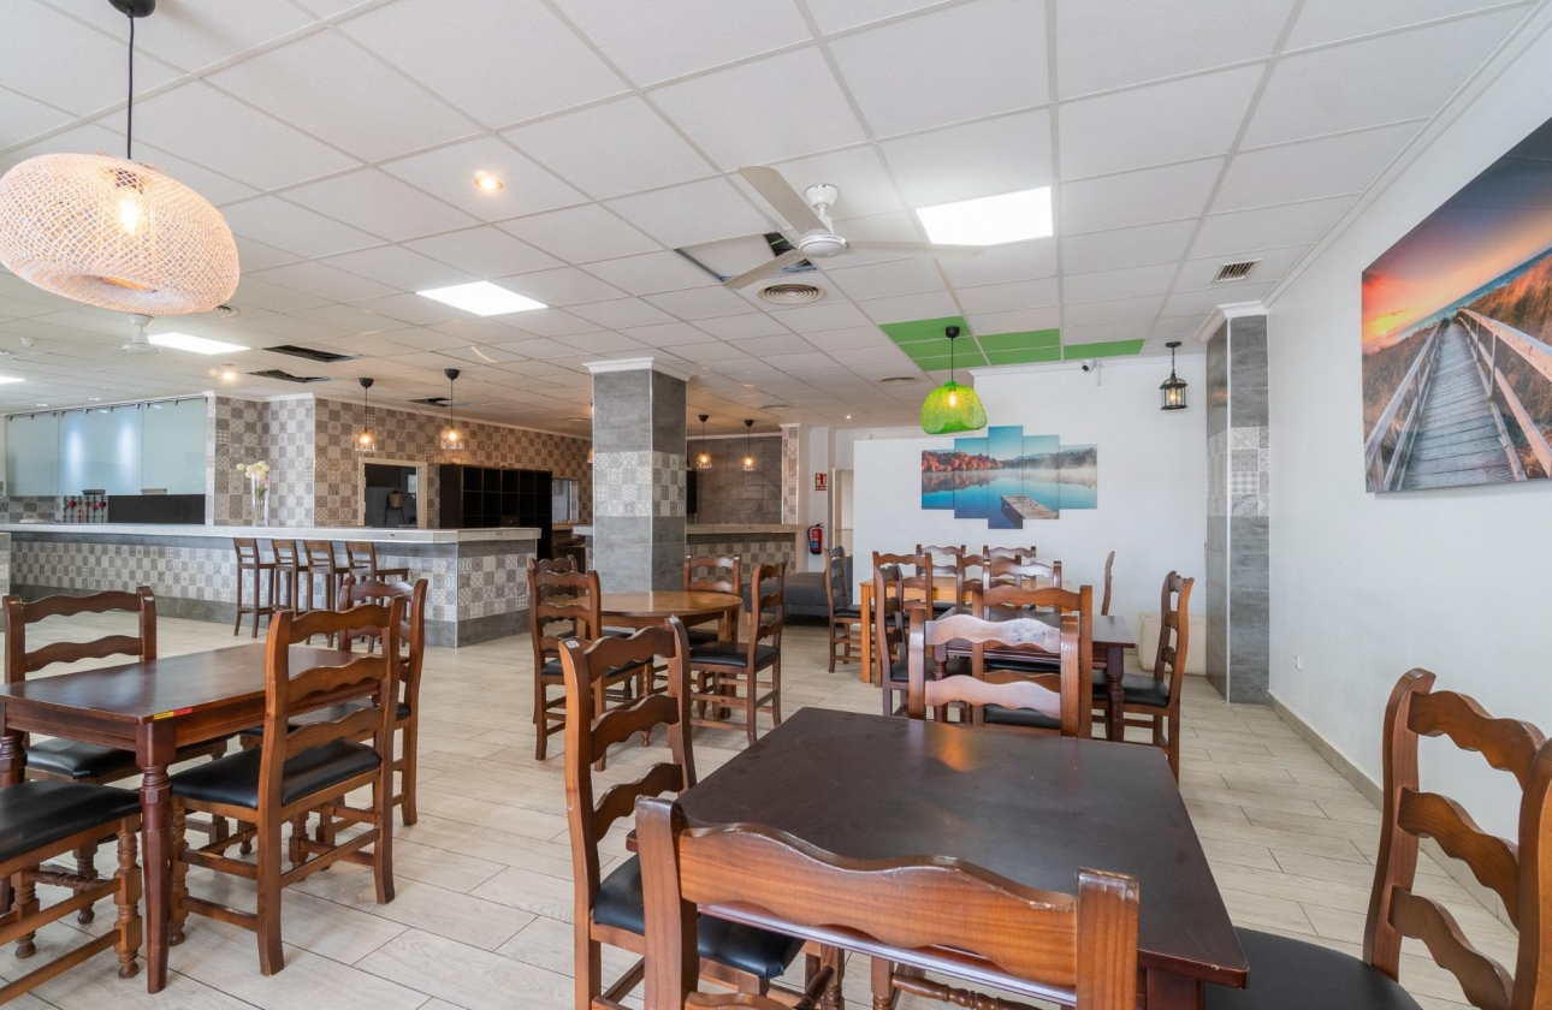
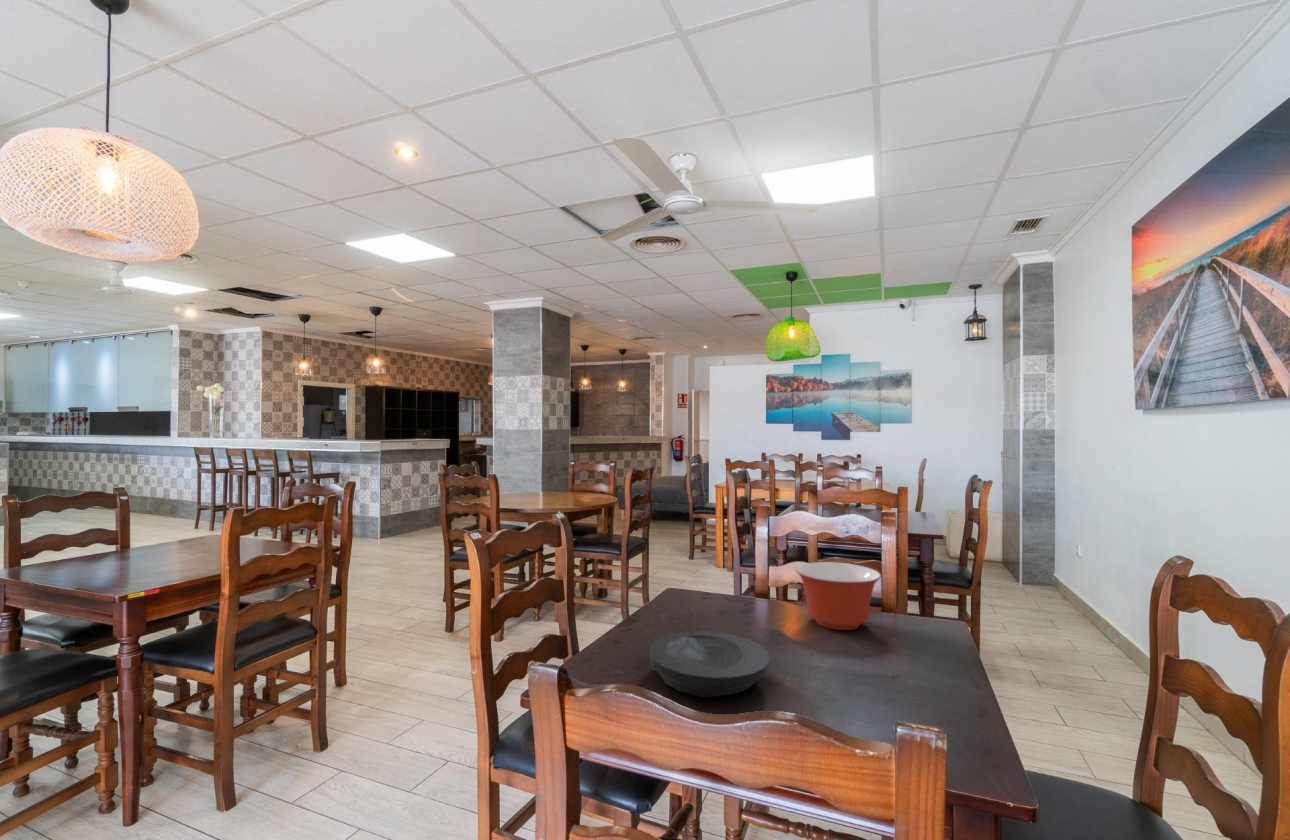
+ mixing bowl [794,561,882,631]
+ plate [649,630,770,698]
